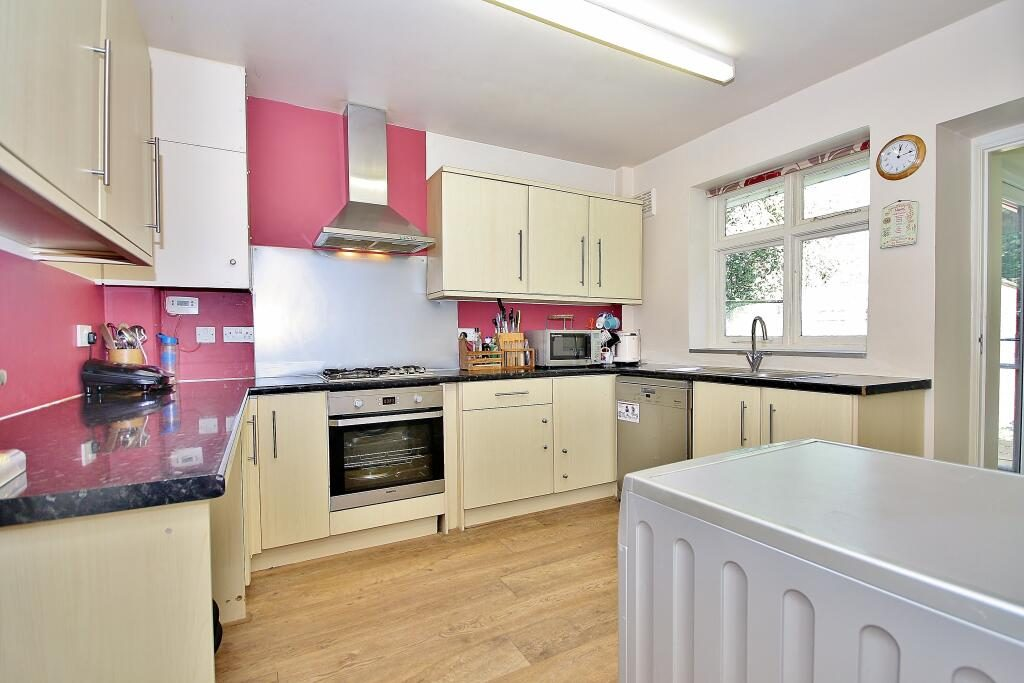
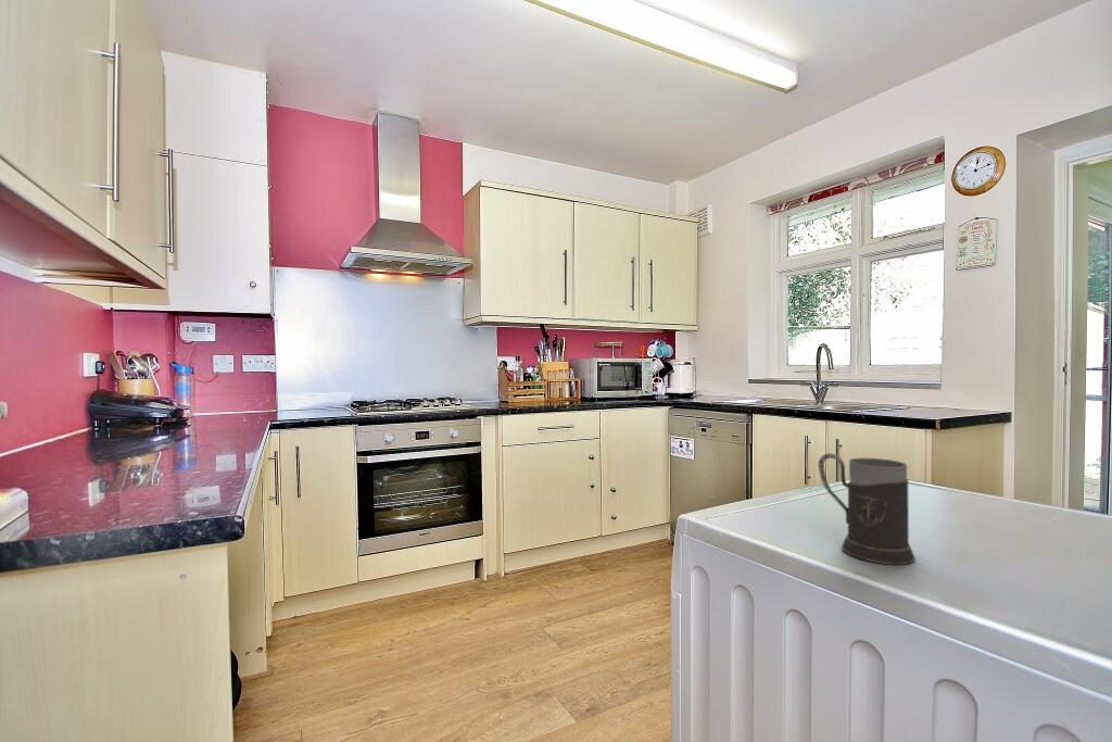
+ mug [817,452,917,565]
